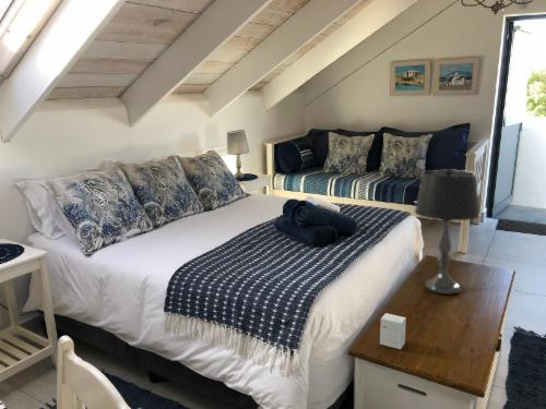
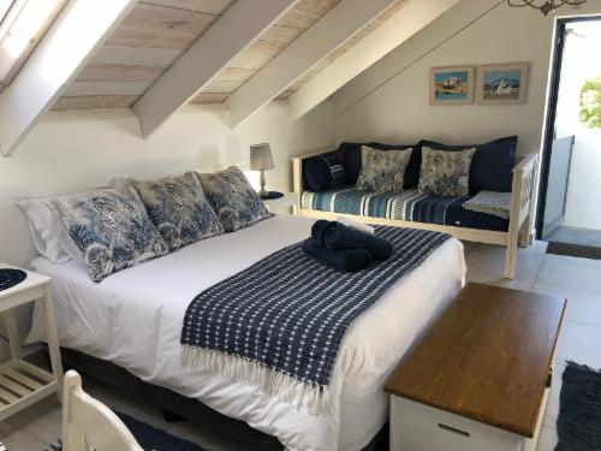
- table lamp [414,169,482,296]
- small box [379,312,407,350]
